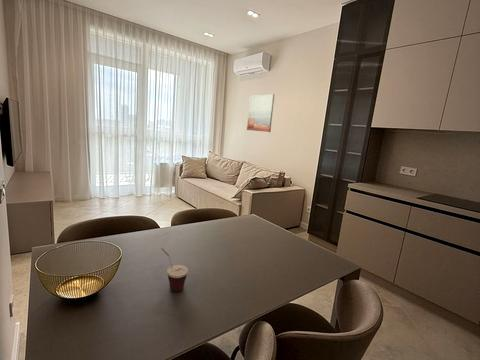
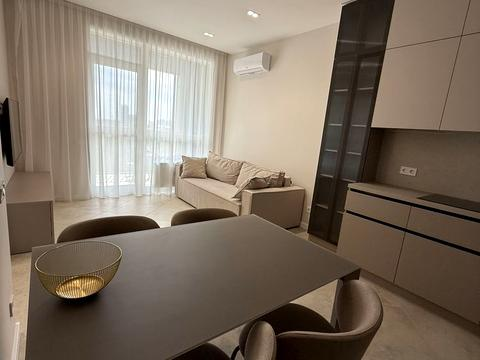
- wall art [246,93,275,133]
- cup [160,247,189,293]
